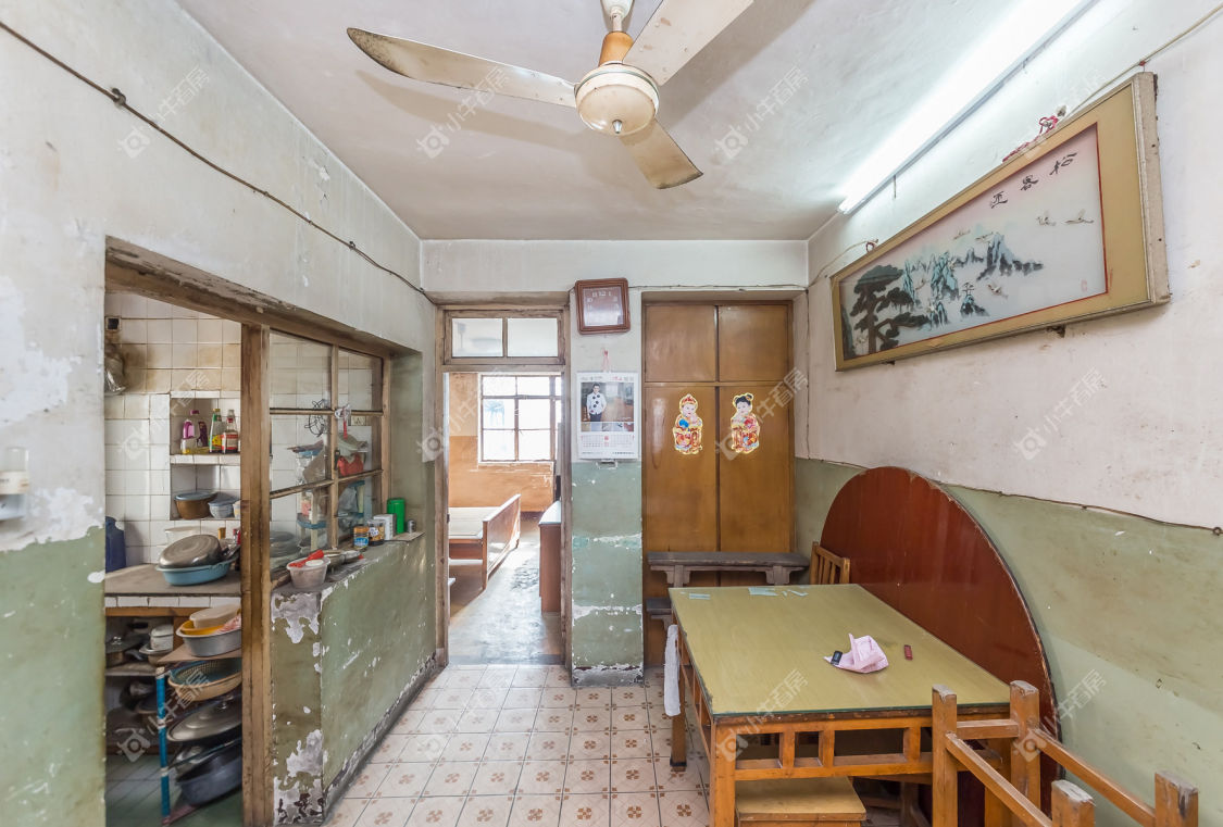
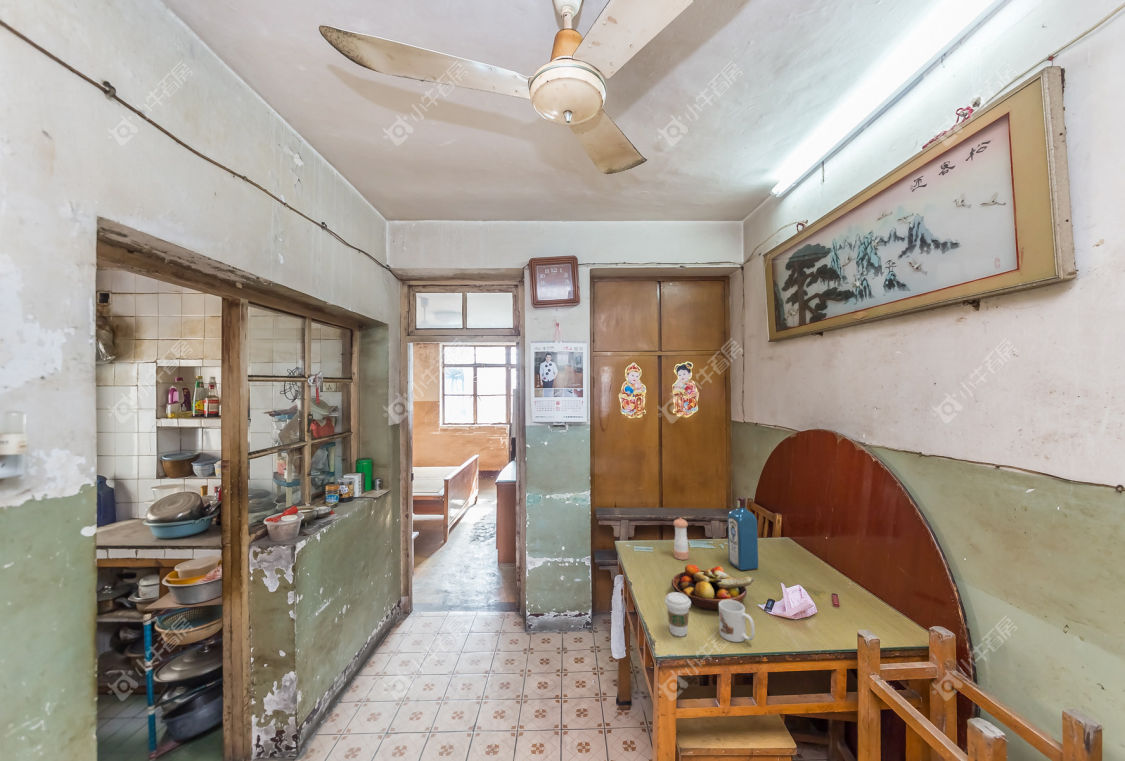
+ liquor [727,496,759,571]
+ coffee cup [664,591,692,637]
+ mug [718,600,756,643]
+ pepper shaker [672,517,690,561]
+ fruit bowl [670,563,755,611]
